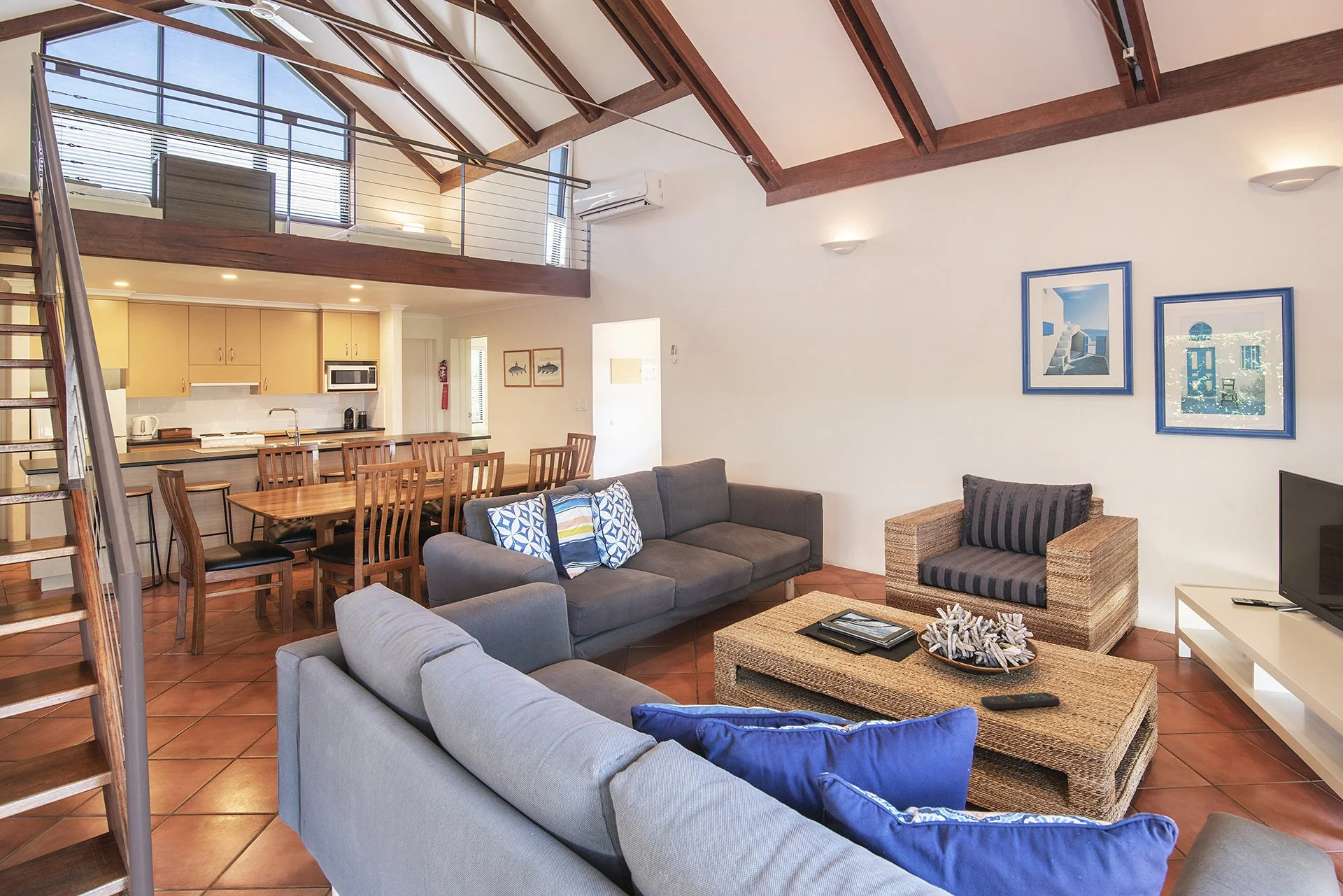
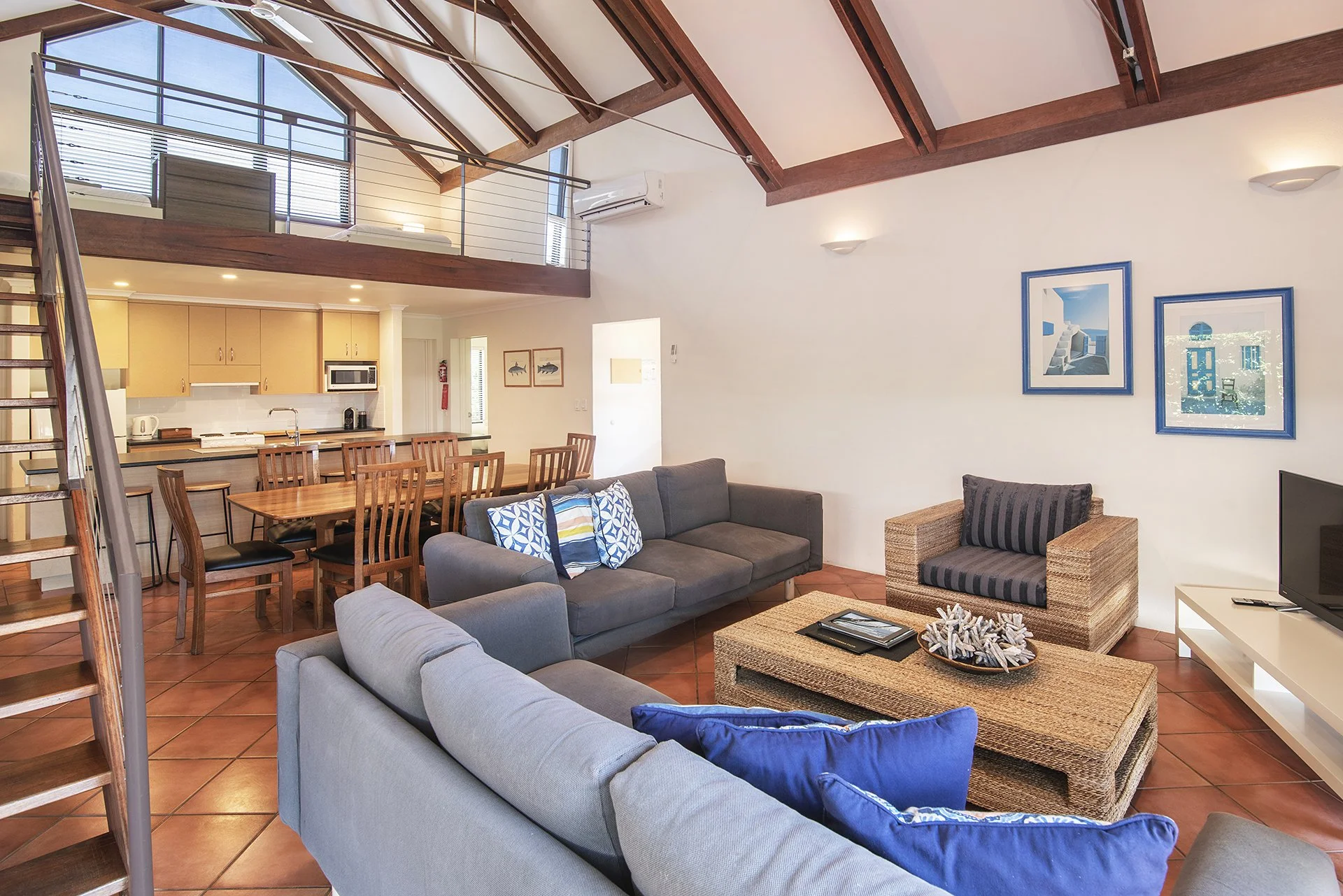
- remote control [981,692,1060,711]
